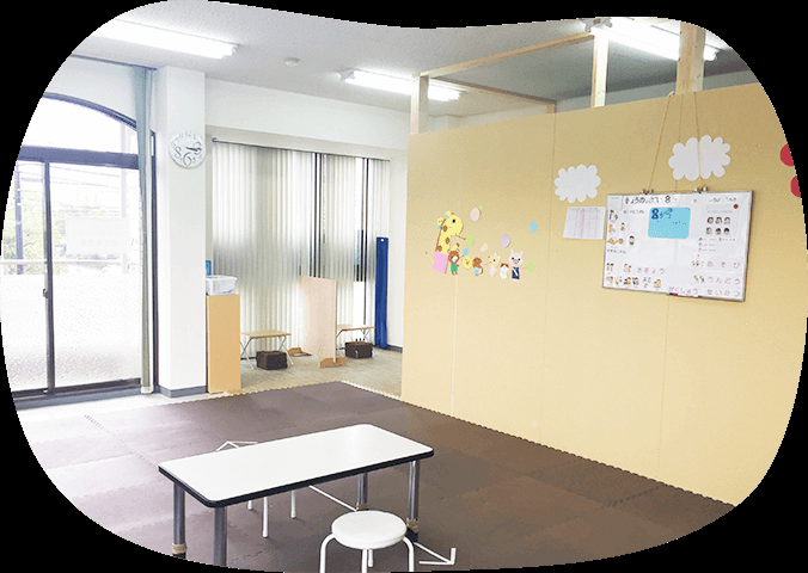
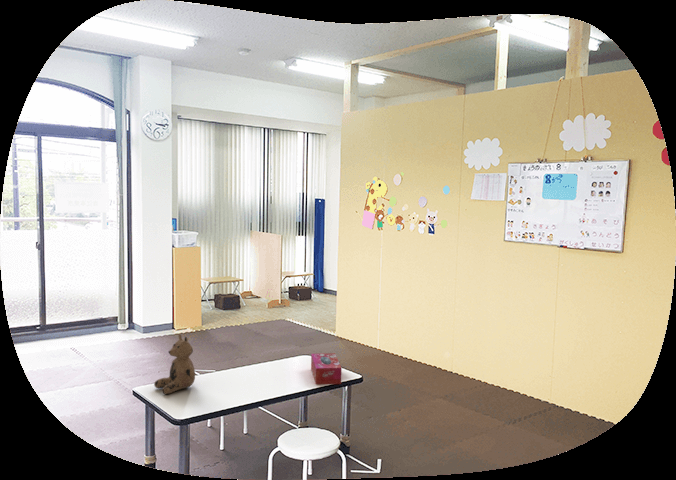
+ teddy bear [153,333,196,395]
+ tissue box [310,352,342,385]
